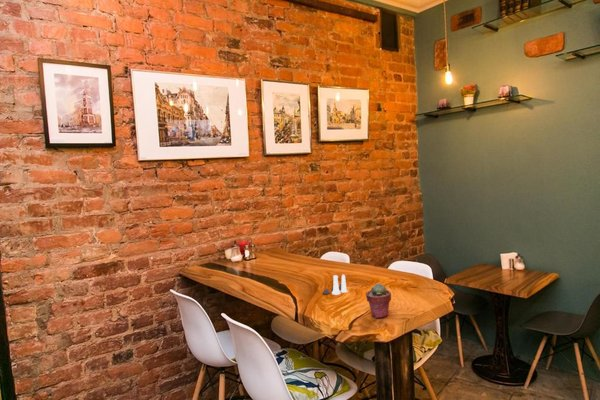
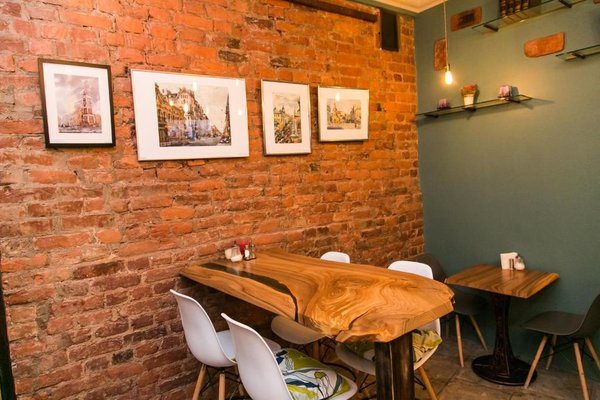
- salt and pepper shaker set [322,273,349,296]
- potted succulent [365,282,392,319]
